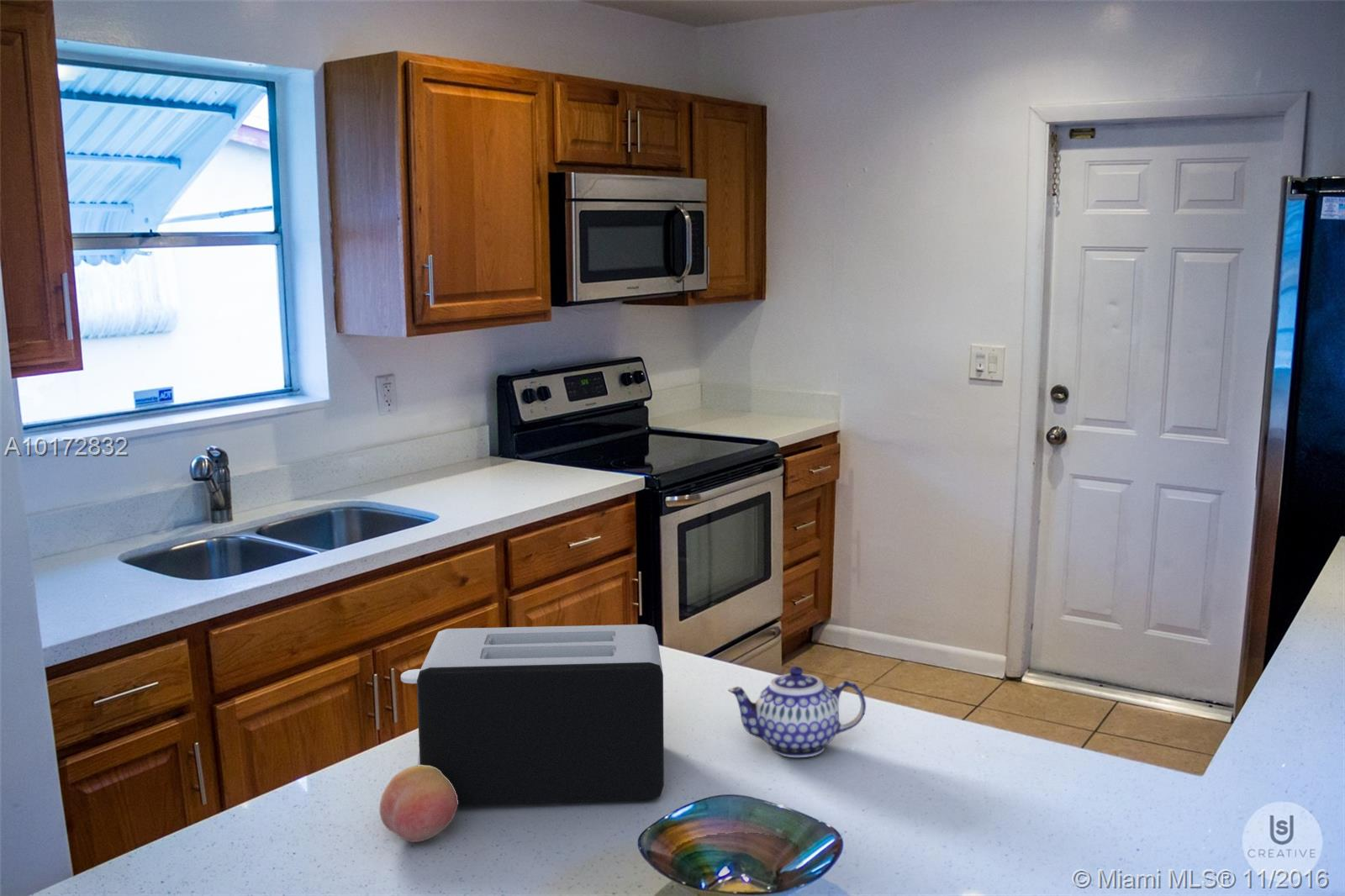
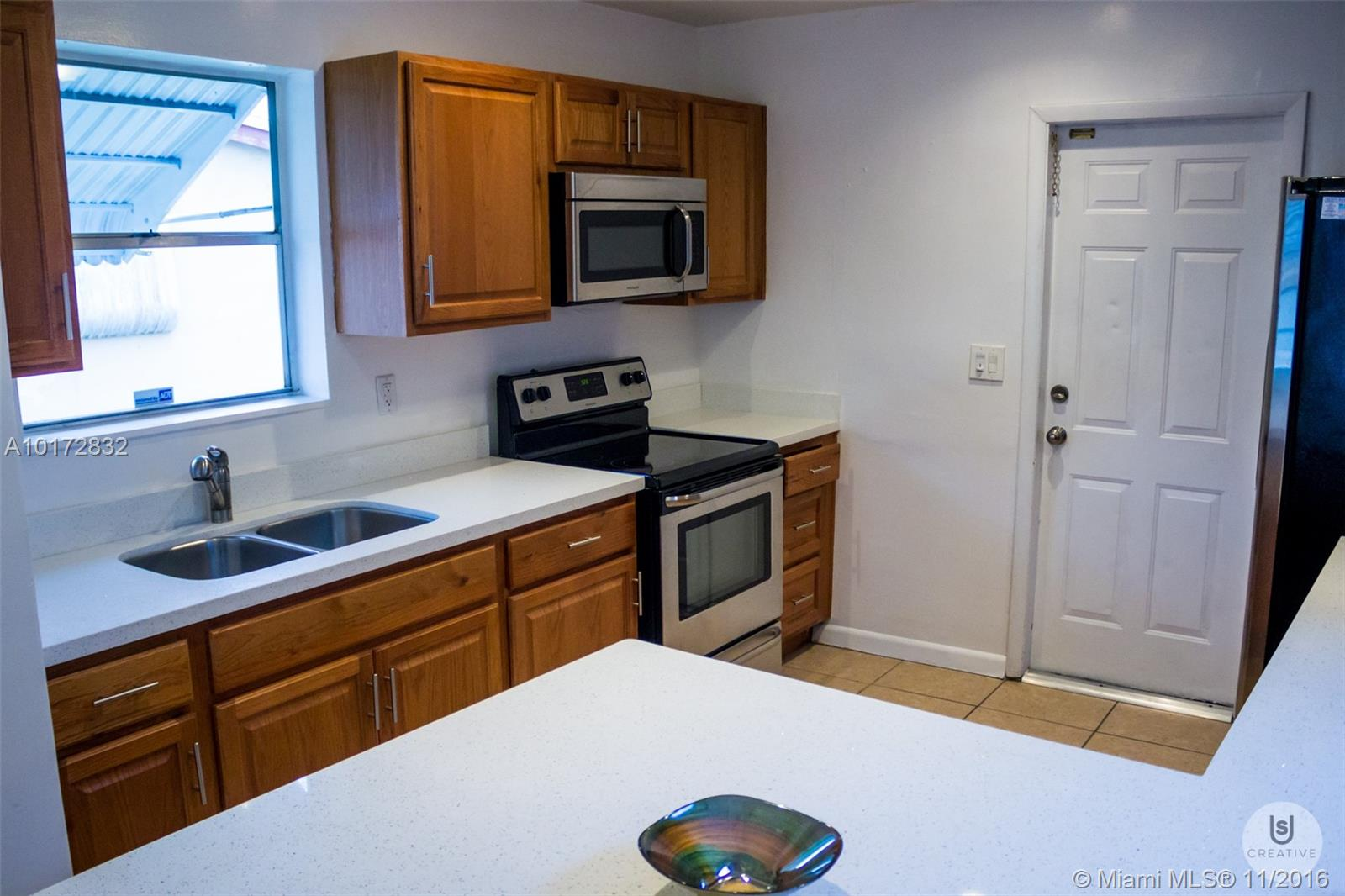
- fruit [379,765,459,843]
- toaster [400,624,665,806]
- teapot [727,666,867,758]
